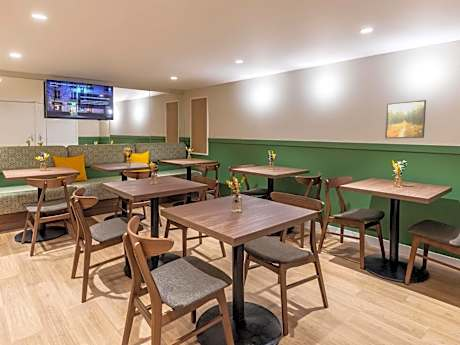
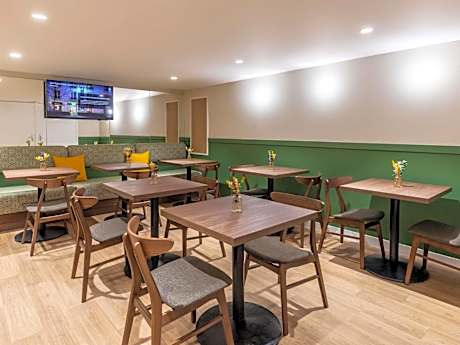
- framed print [384,99,427,139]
